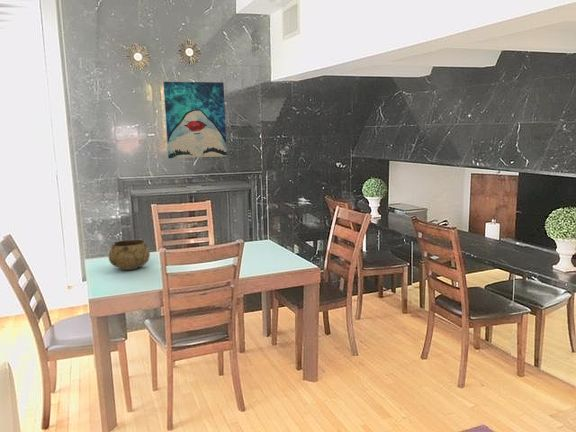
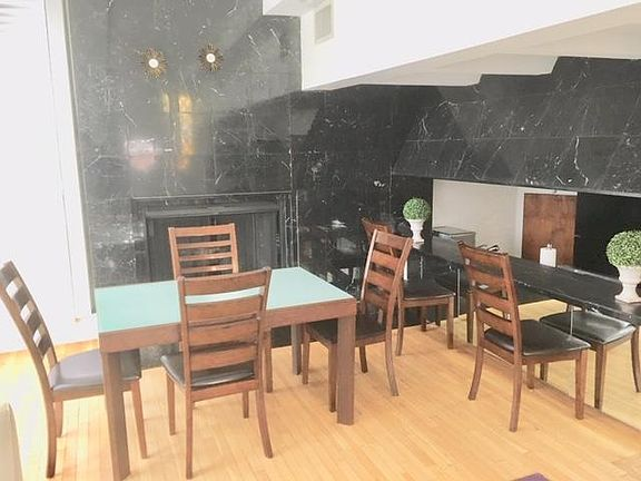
- decorative bowl [107,239,151,271]
- wall art [162,81,228,159]
